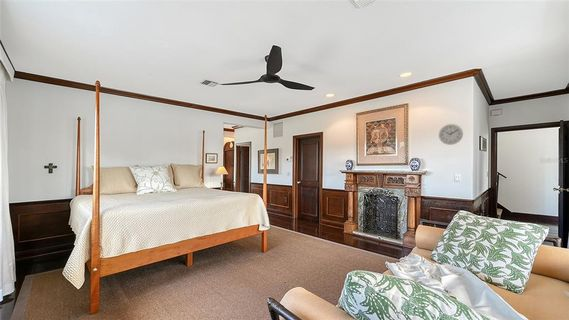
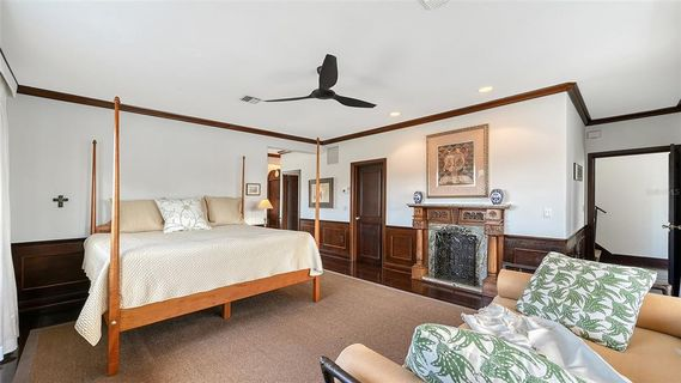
- wall clock [438,123,464,146]
